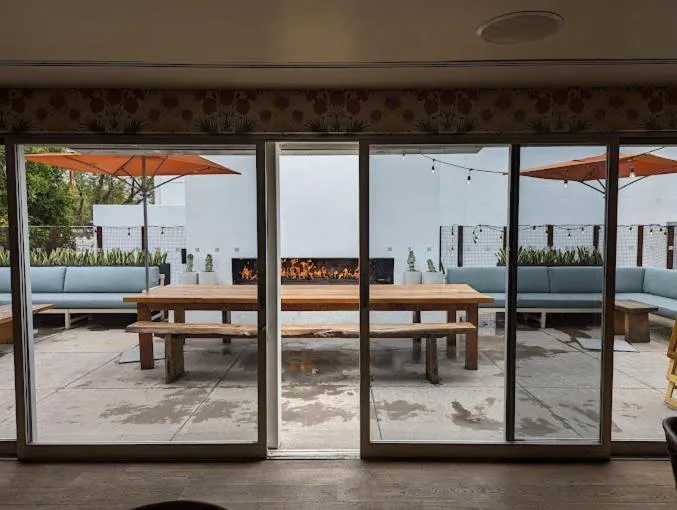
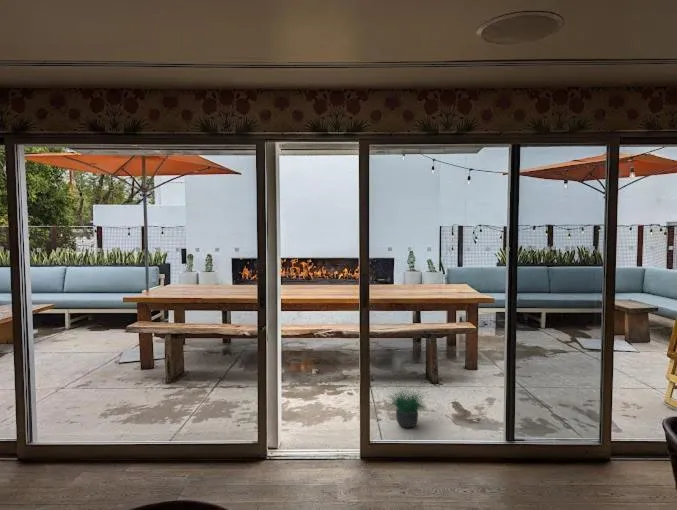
+ potted plant [383,373,430,429]
